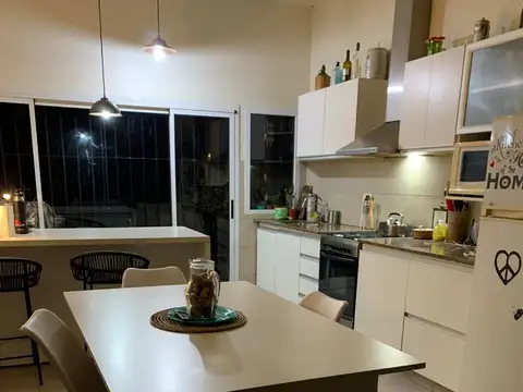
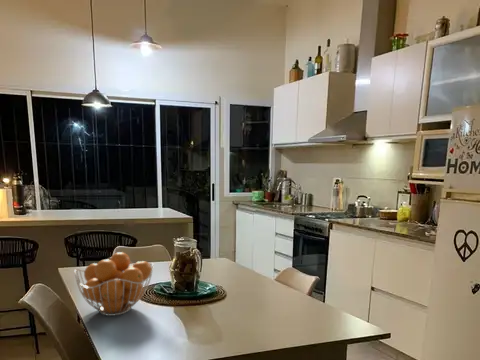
+ fruit basket [73,251,154,317]
